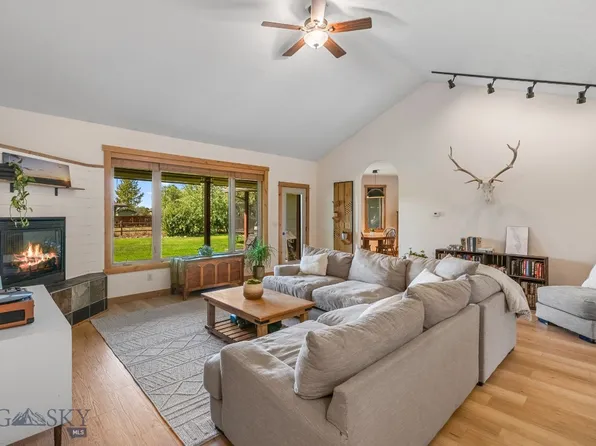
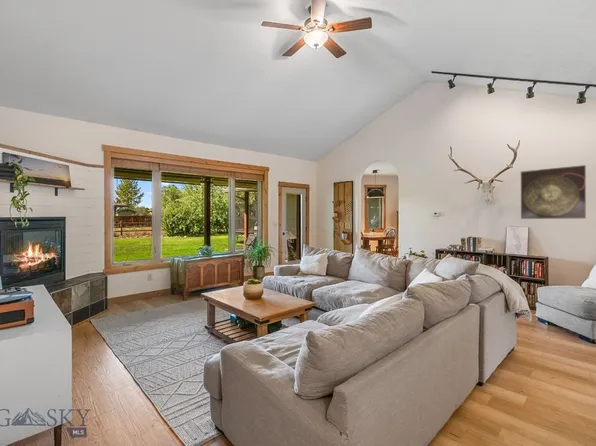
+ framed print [519,164,587,220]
